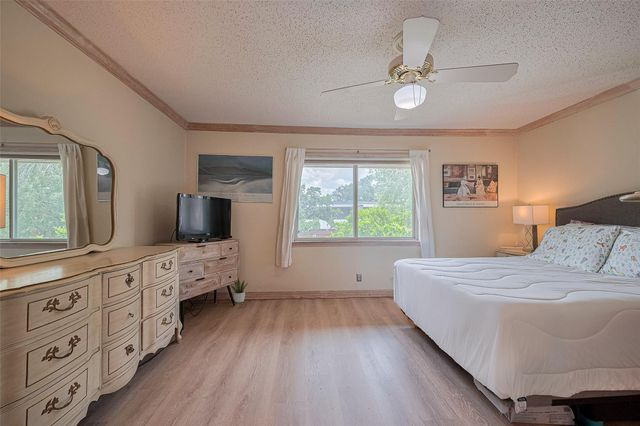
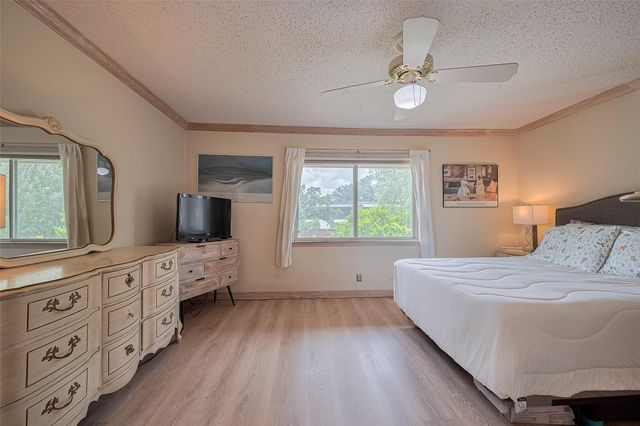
- potted plant [229,277,249,304]
